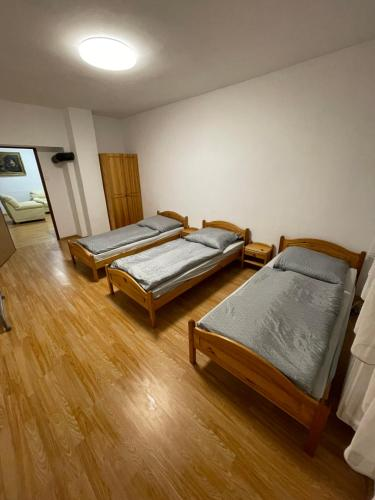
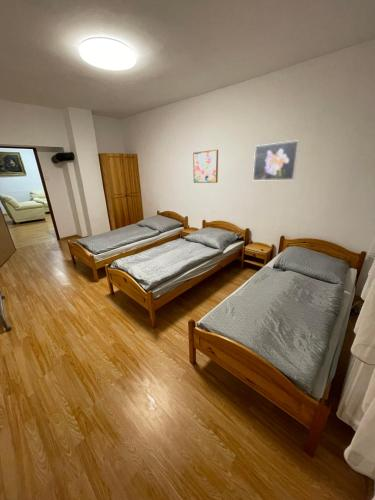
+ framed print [252,139,300,181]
+ wall art [192,149,219,184]
